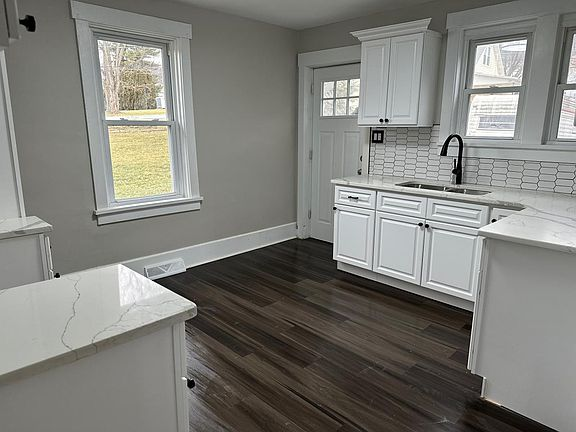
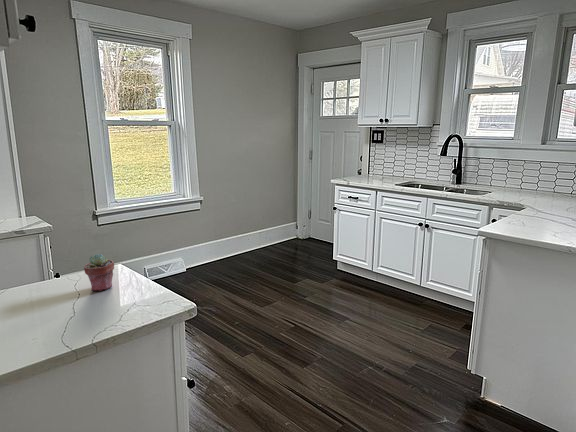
+ potted succulent [83,253,115,292]
